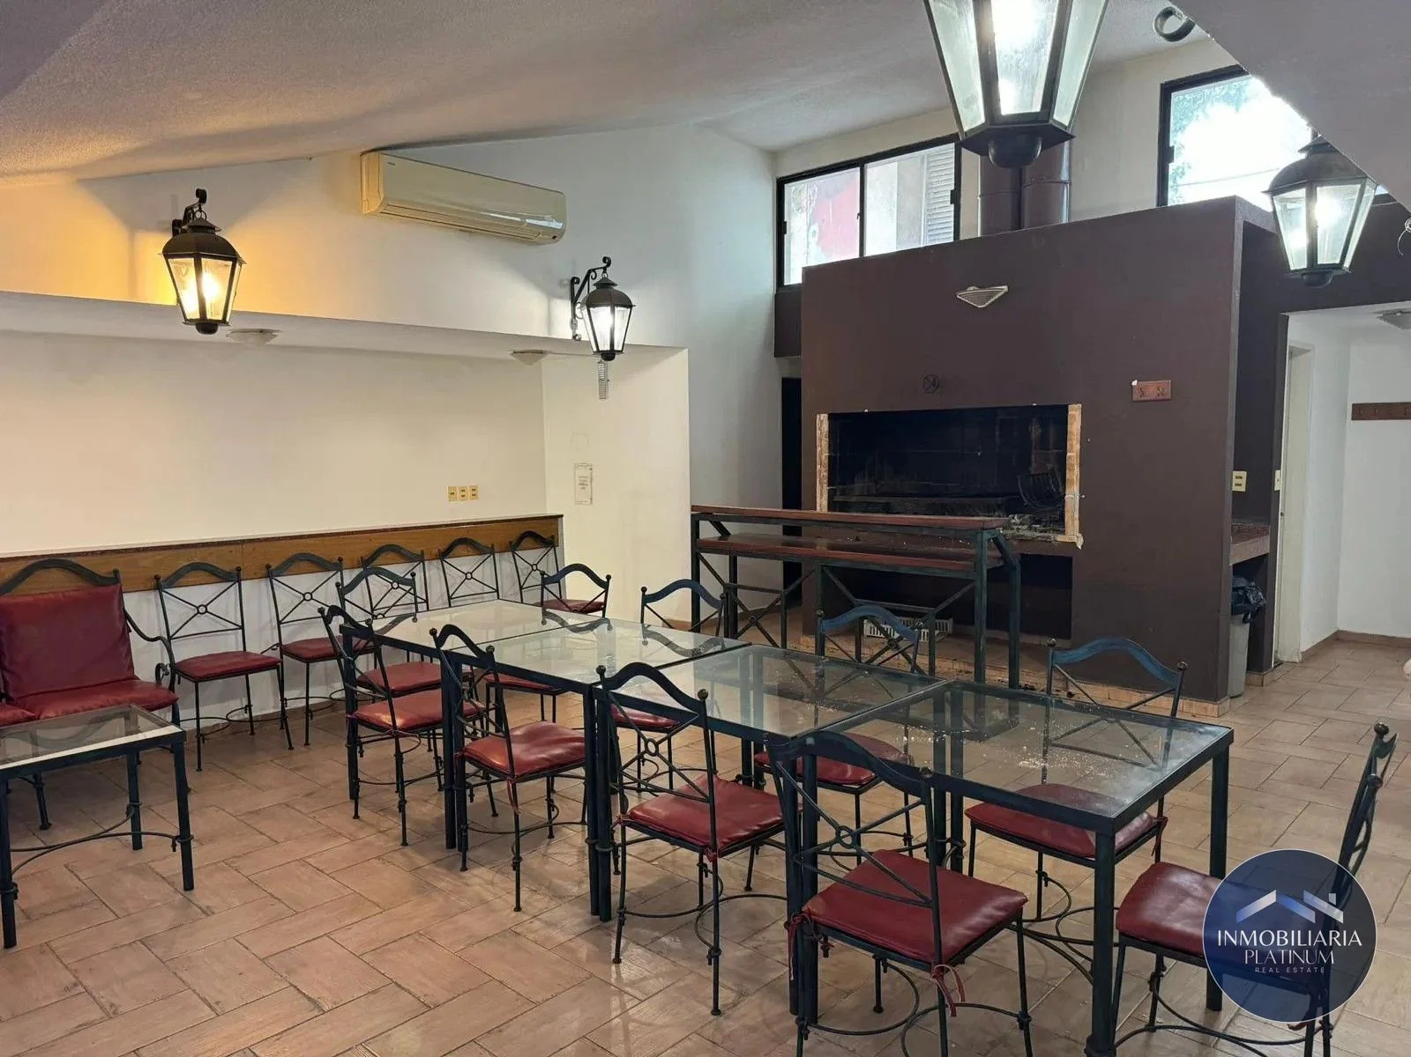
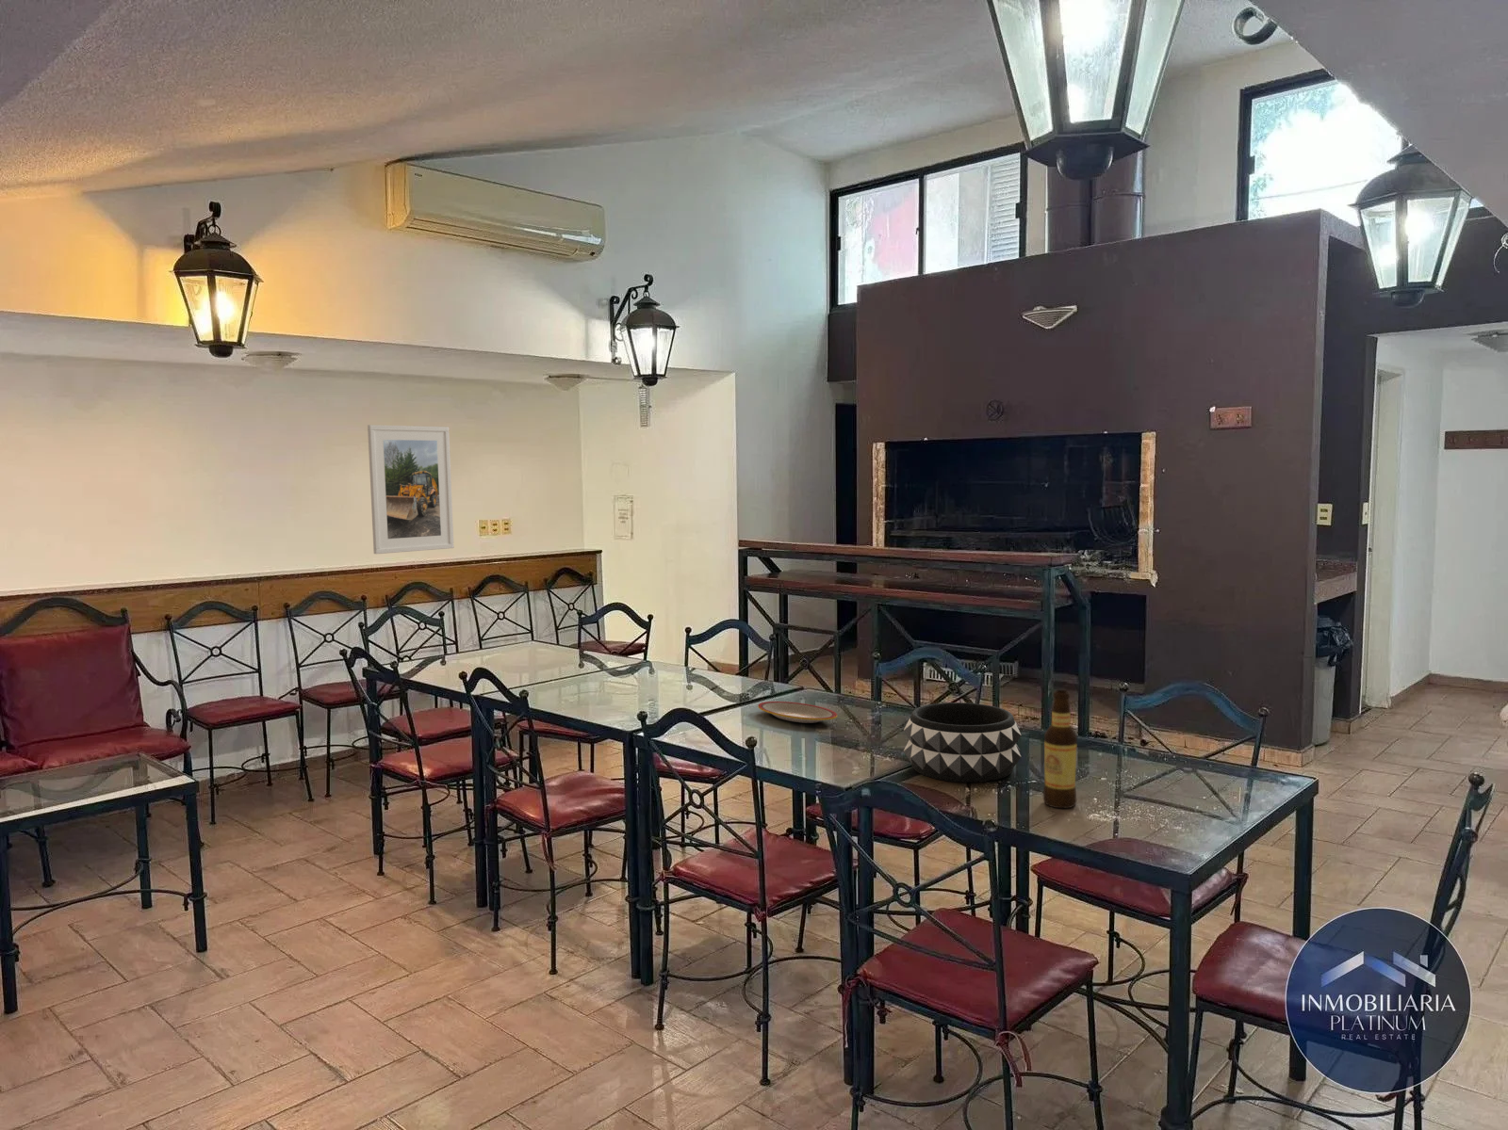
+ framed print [367,424,455,554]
+ plate [756,700,838,724]
+ bottle [1043,690,1078,808]
+ decorative bowl [902,702,1022,783]
